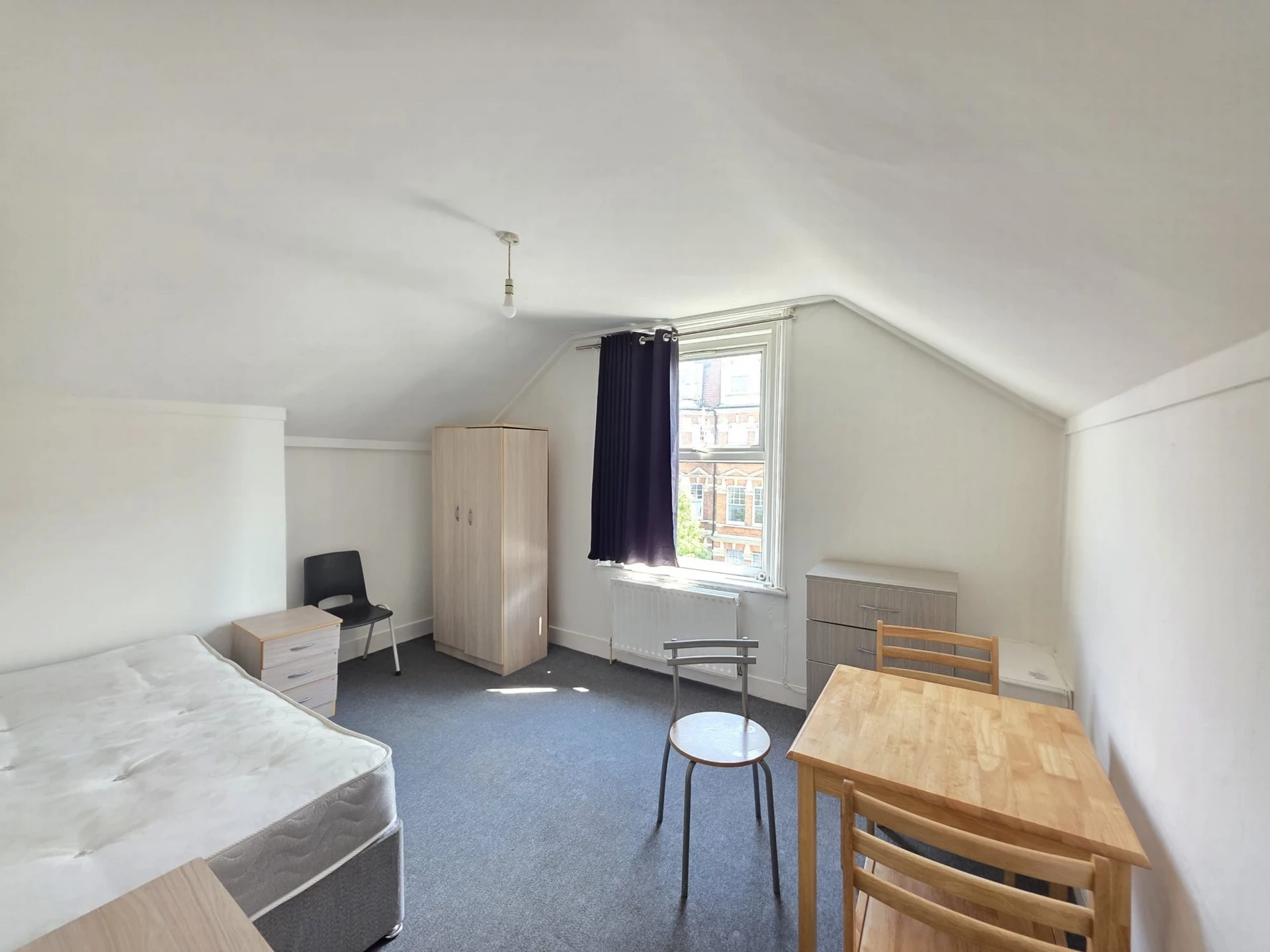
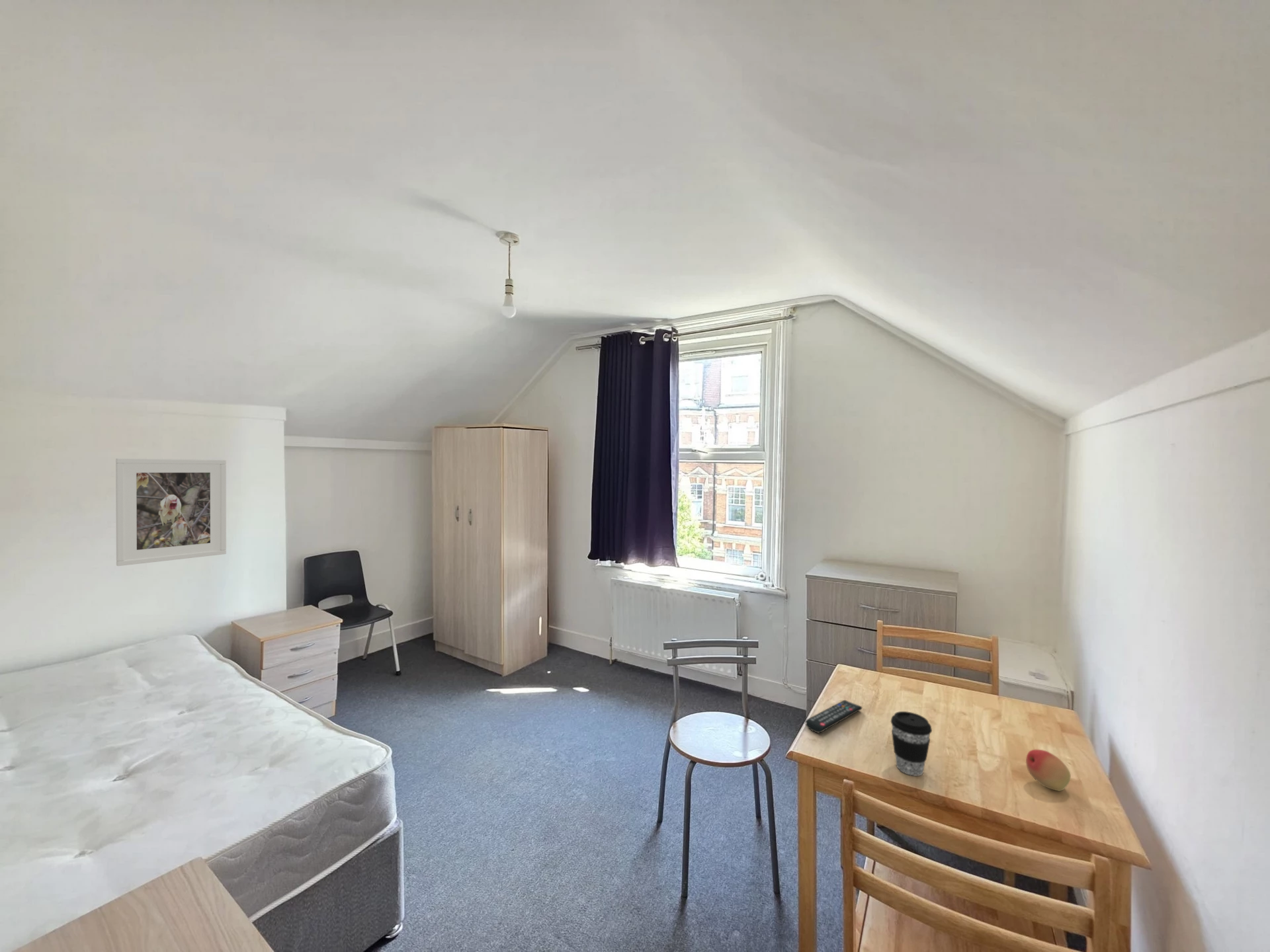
+ coffee cup [890,711,933,777]
+ fruit [1025,749,1072,791]
+ remote control [804,699,863,734]
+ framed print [115,457,227,567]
